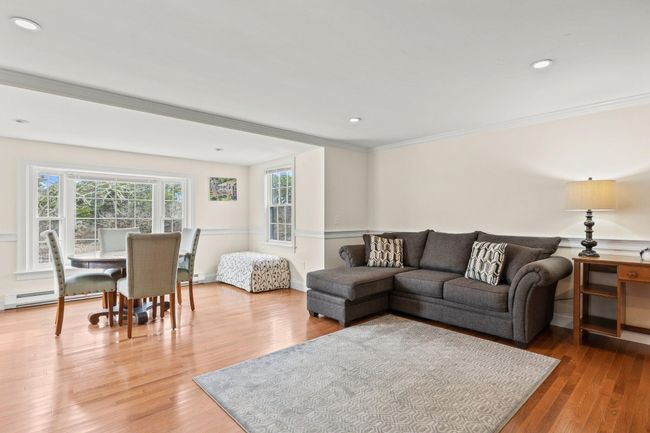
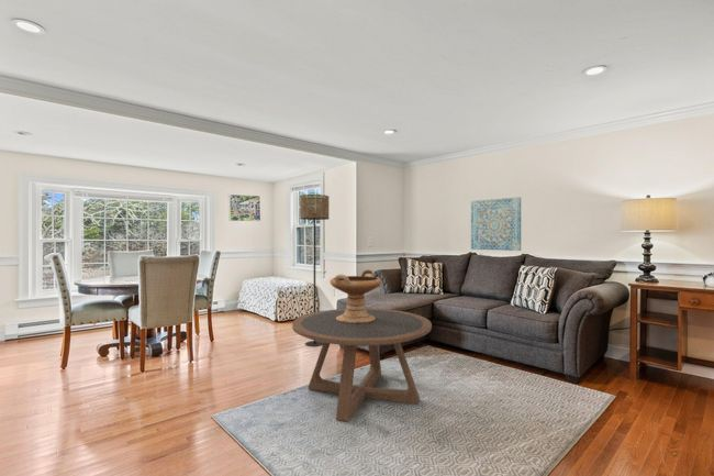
+ wall art [470,196,522,252]
+ decorative bowl [328,269,382,323]
+ floor lamp [299,193,330,347]
+ coffee table [291,307,433,423]
